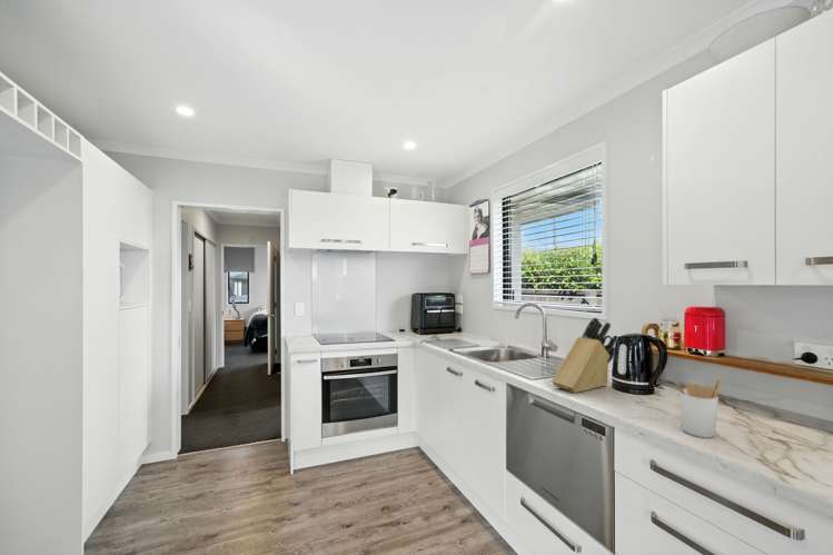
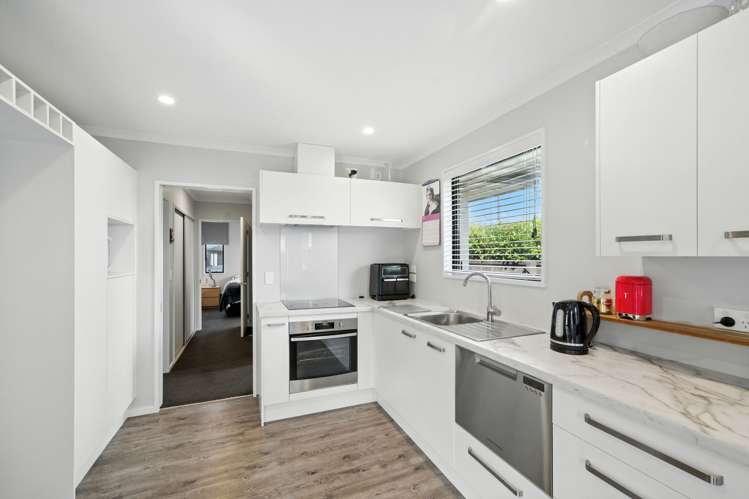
- knife block [551,316,618,394]
- utensil holder [671,377,723,438]
